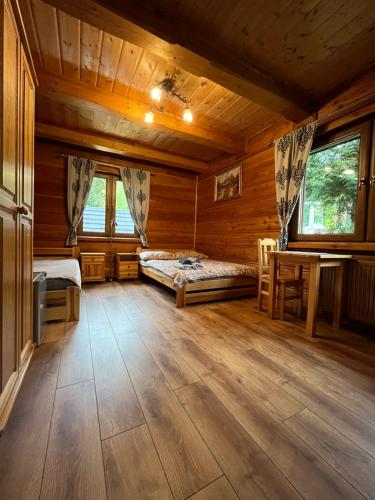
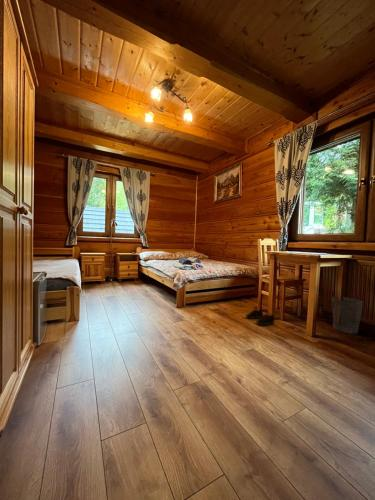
+ shoe [245,308,275,326]
+ wastebasket [331,296,364,335]
